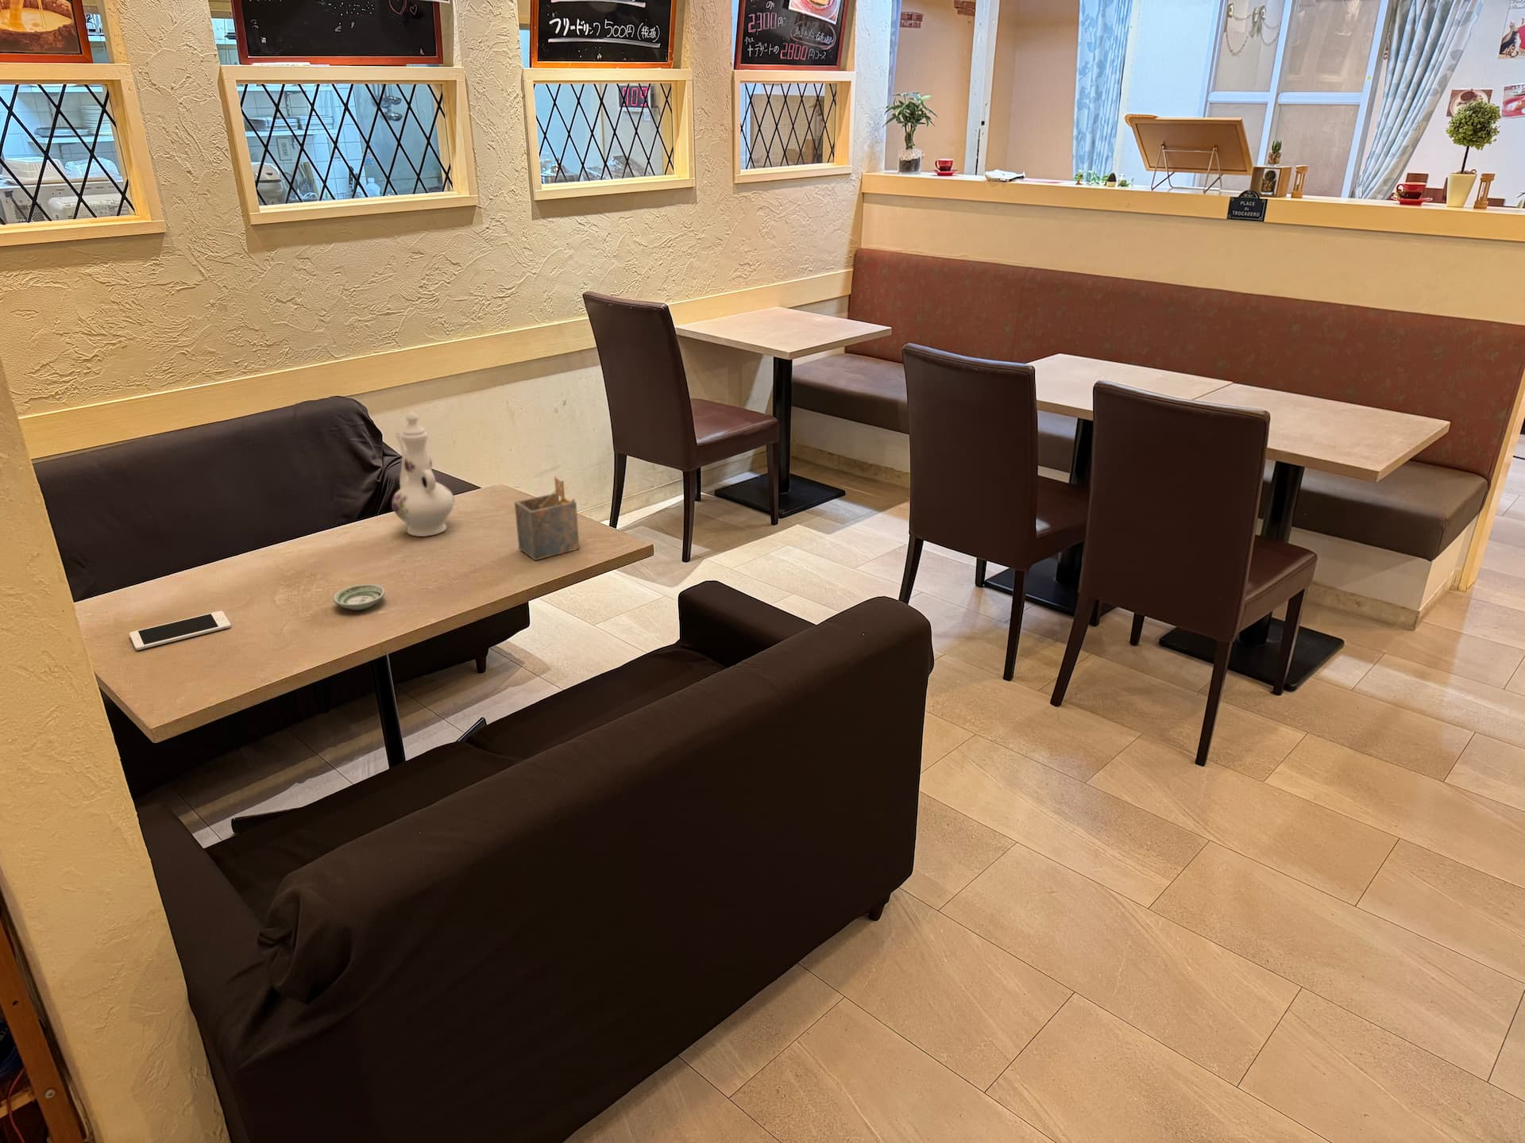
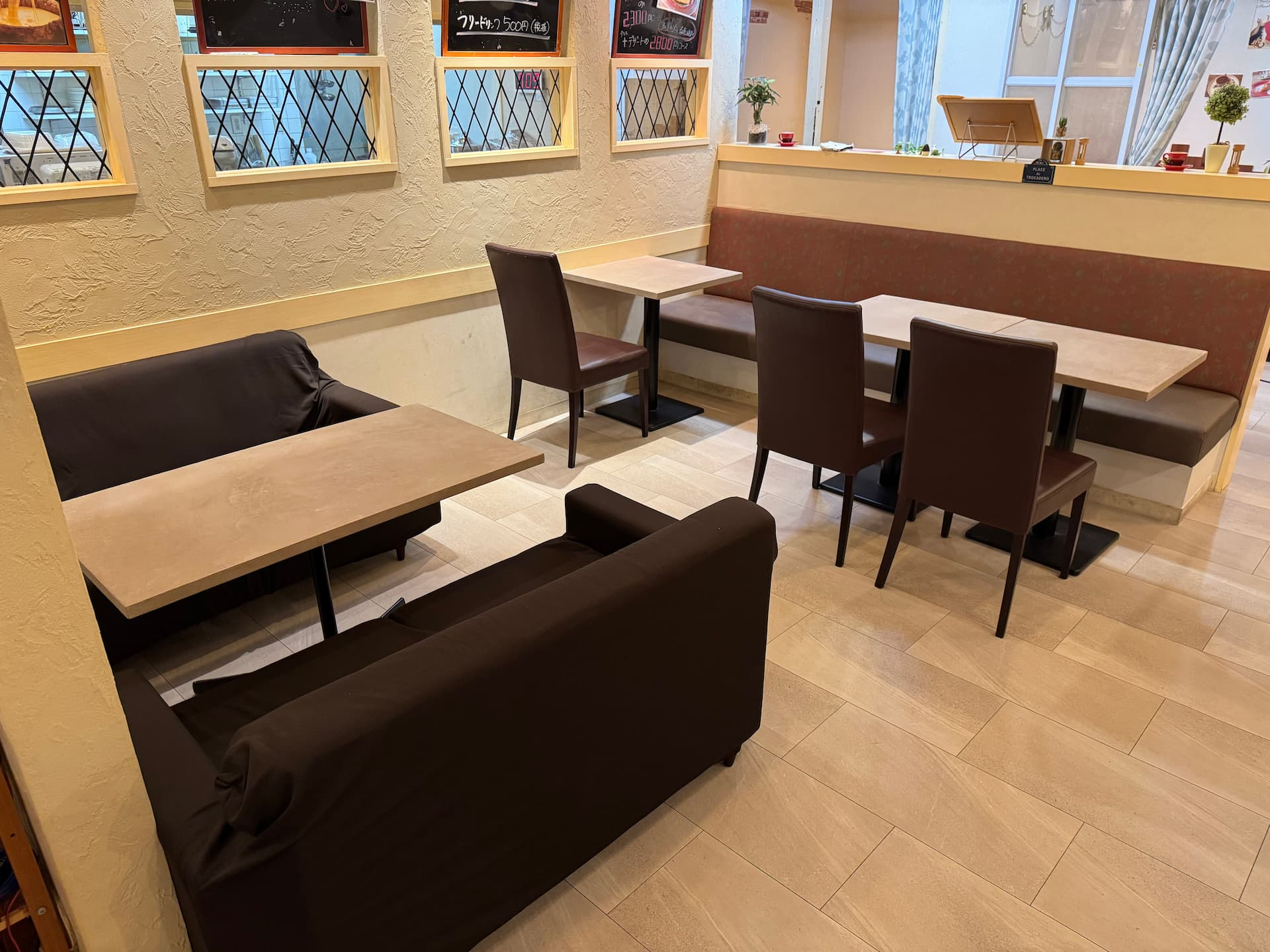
- chinaware [390,411,455,538]
- cell phone [128,610,232,651]
- saucer [331,584,385,611]
- napkin holder [514,477,581,561]
